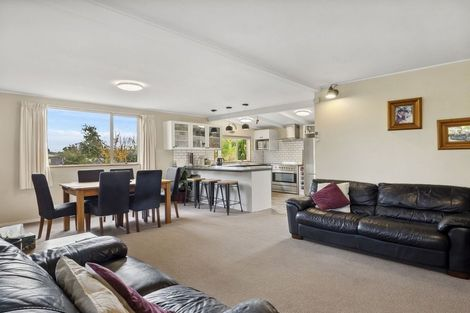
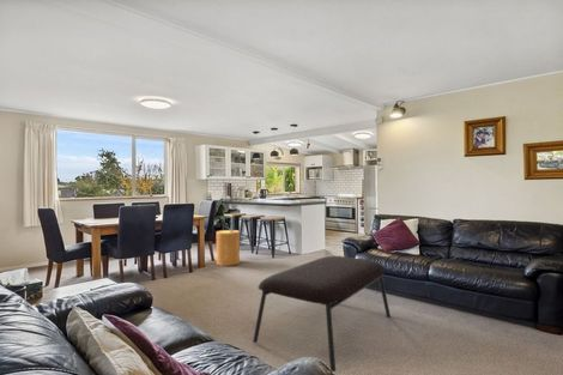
+ coffee table [252,255,392,373]
+ basket [216,229,241,267]
